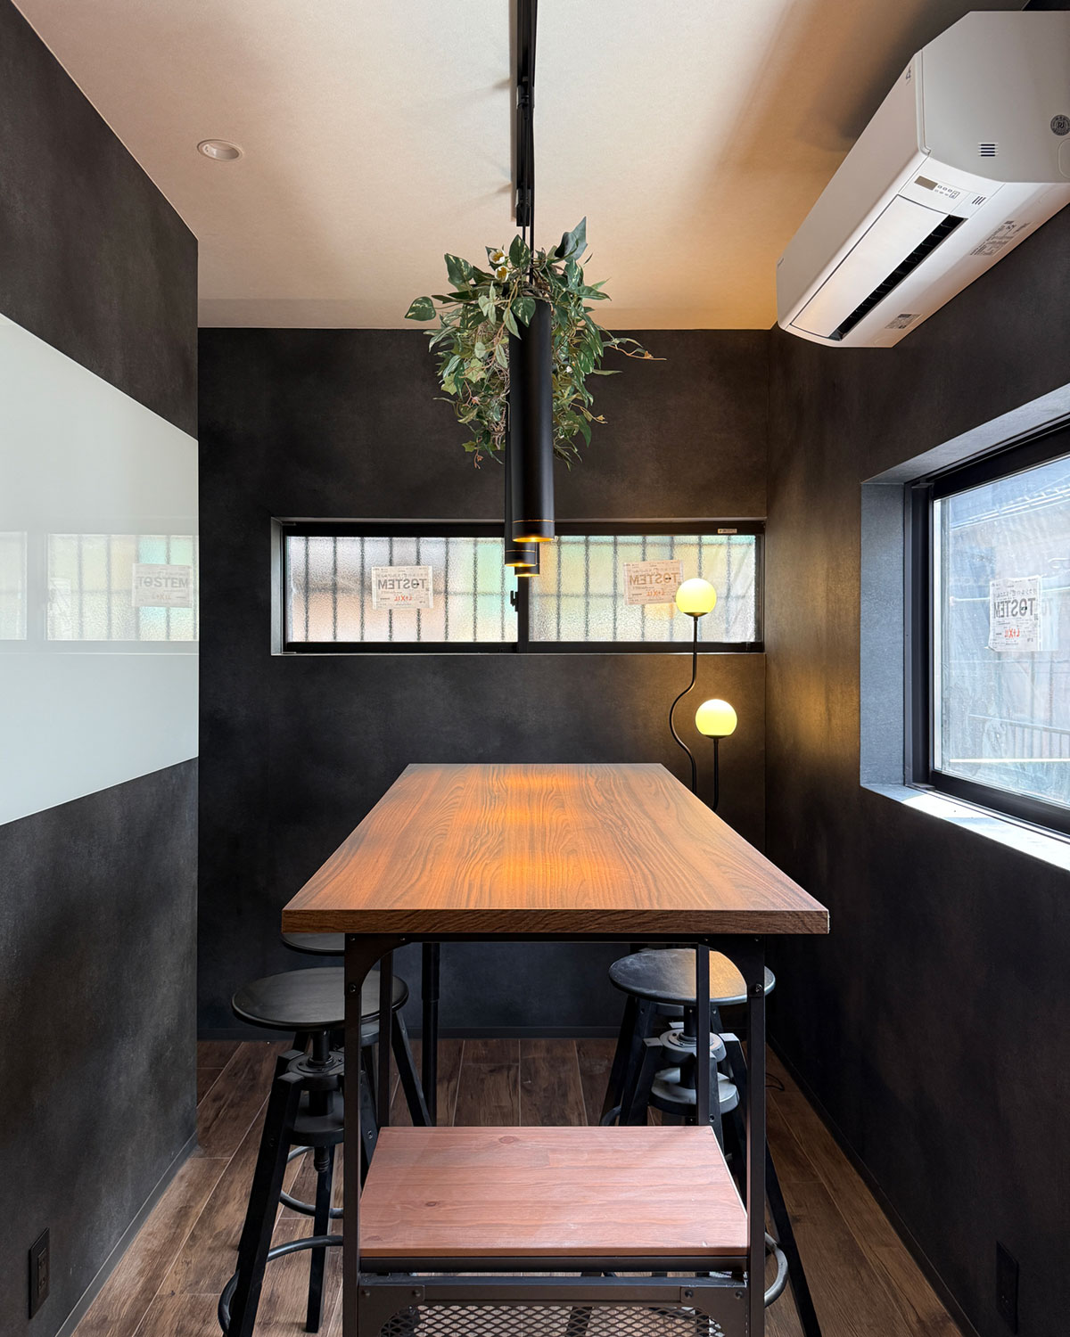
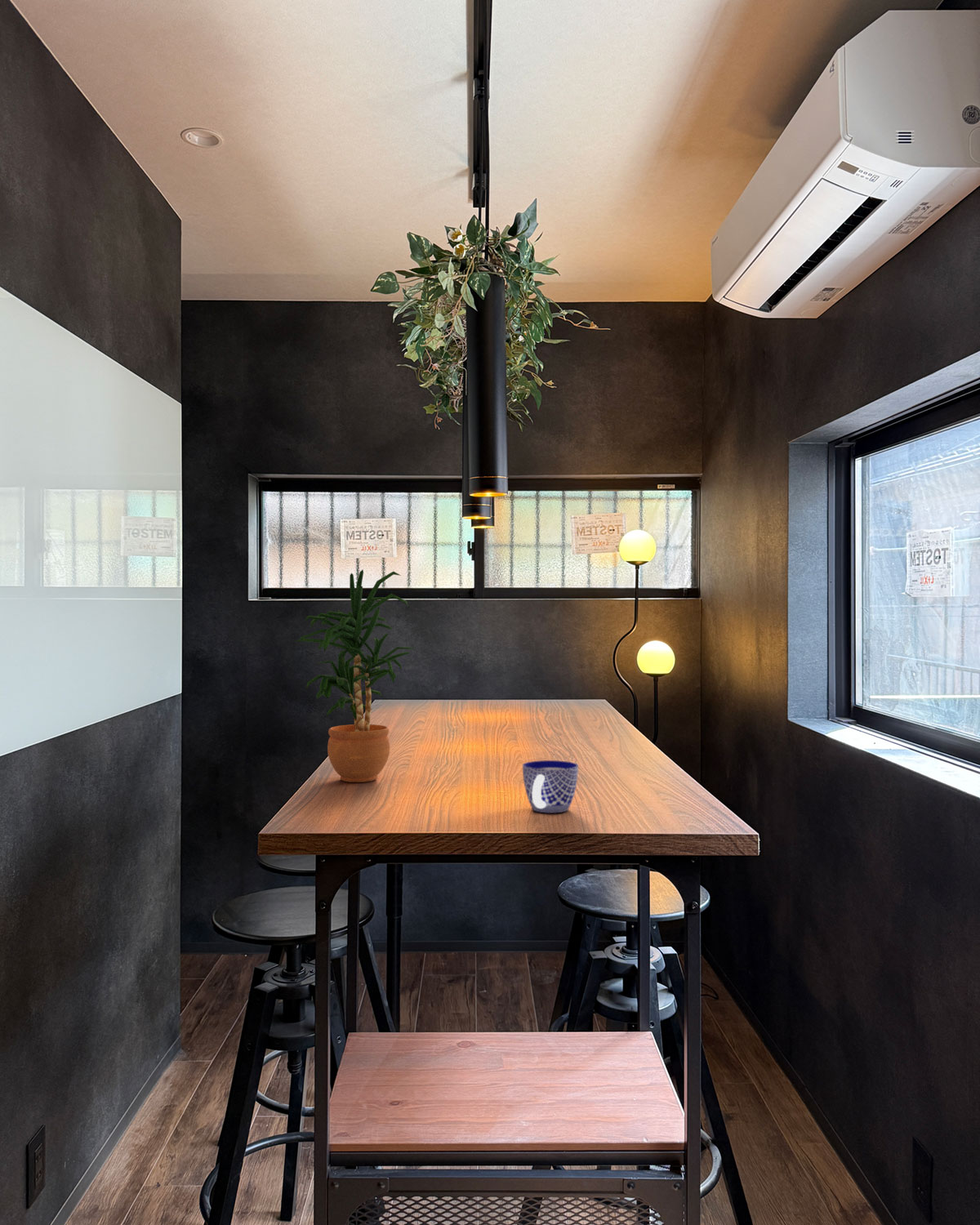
+ potted plant [292,569,415,783]
+ cup [522,760,579,813]
